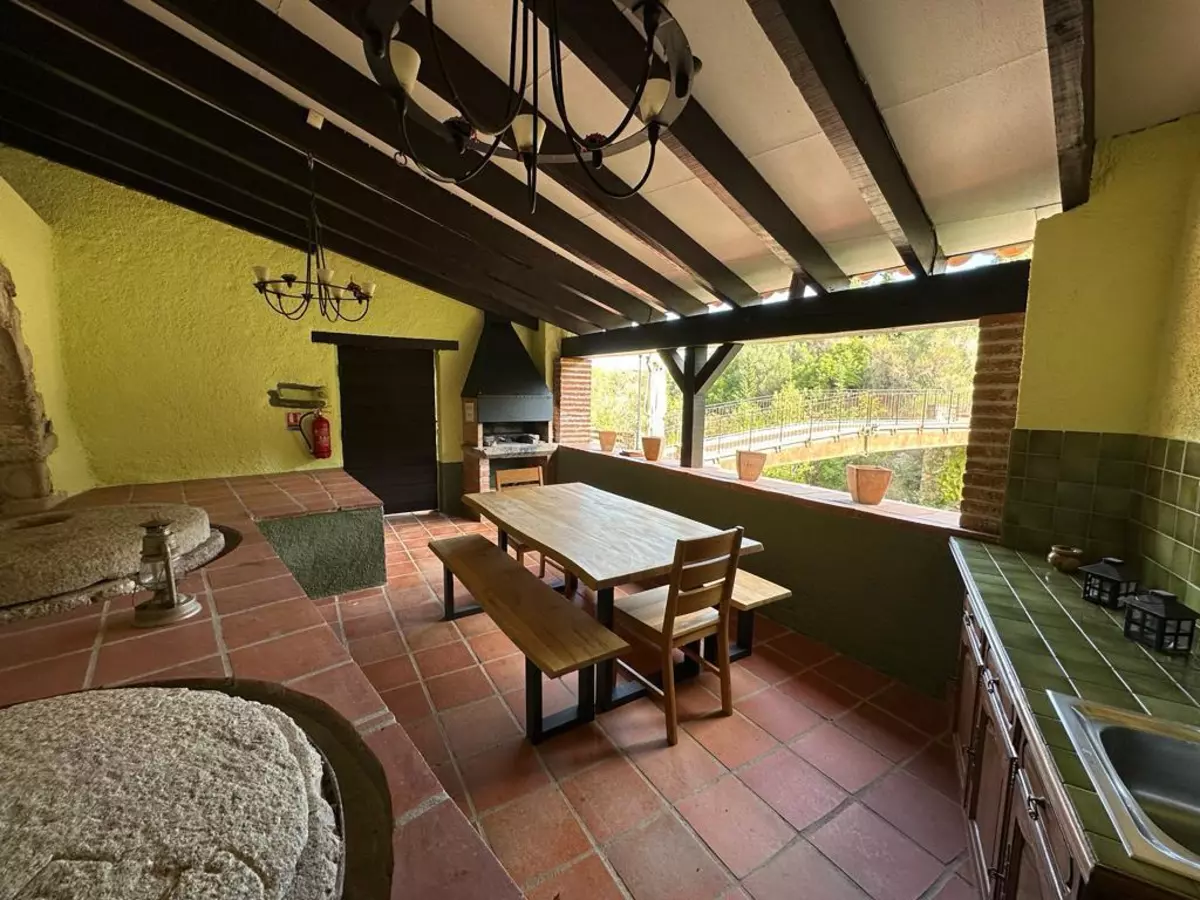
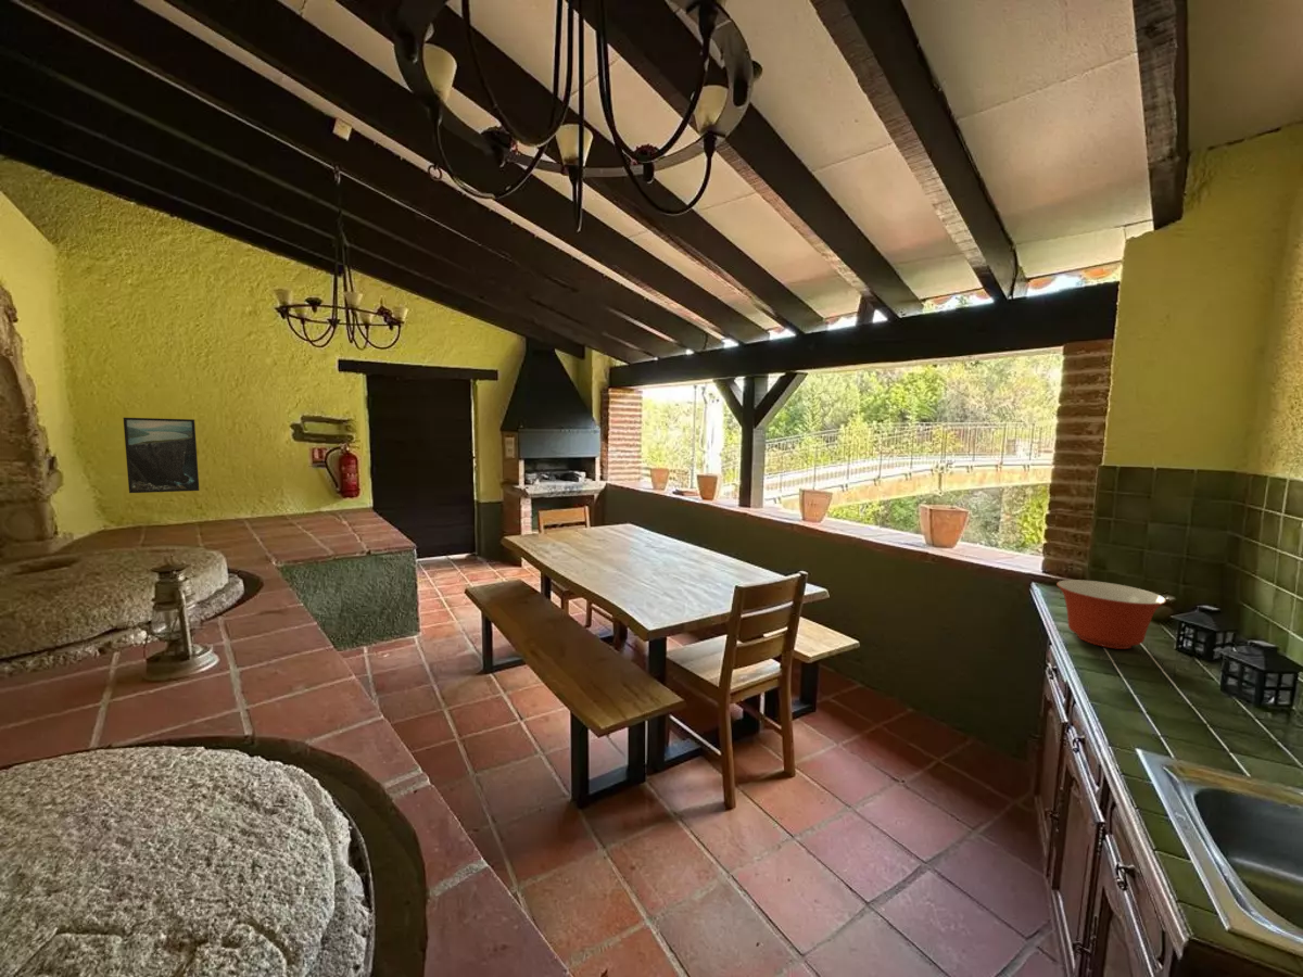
+ mixing bowl [1055,579,1167,650]
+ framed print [123,417,201,494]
